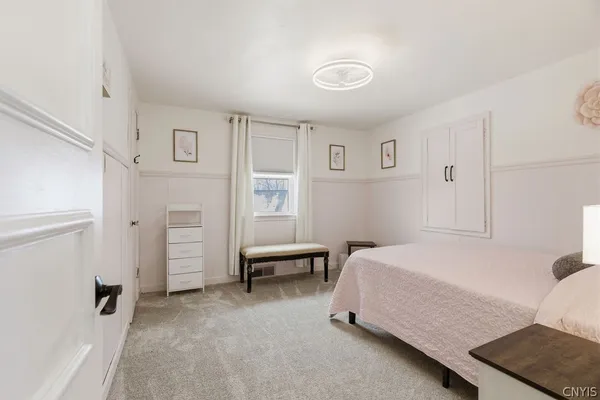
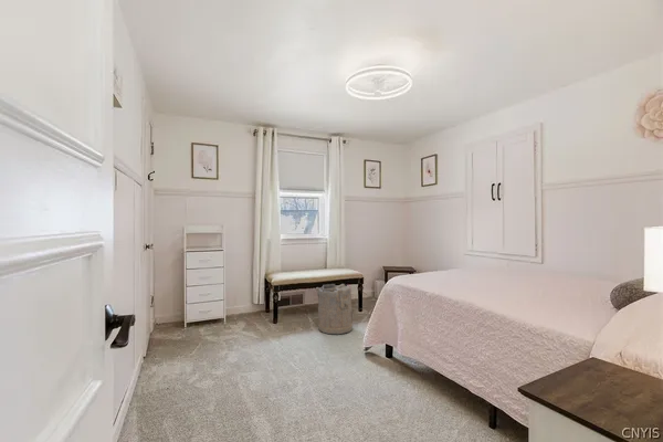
+ laundry hamper [315,283,354,335]
